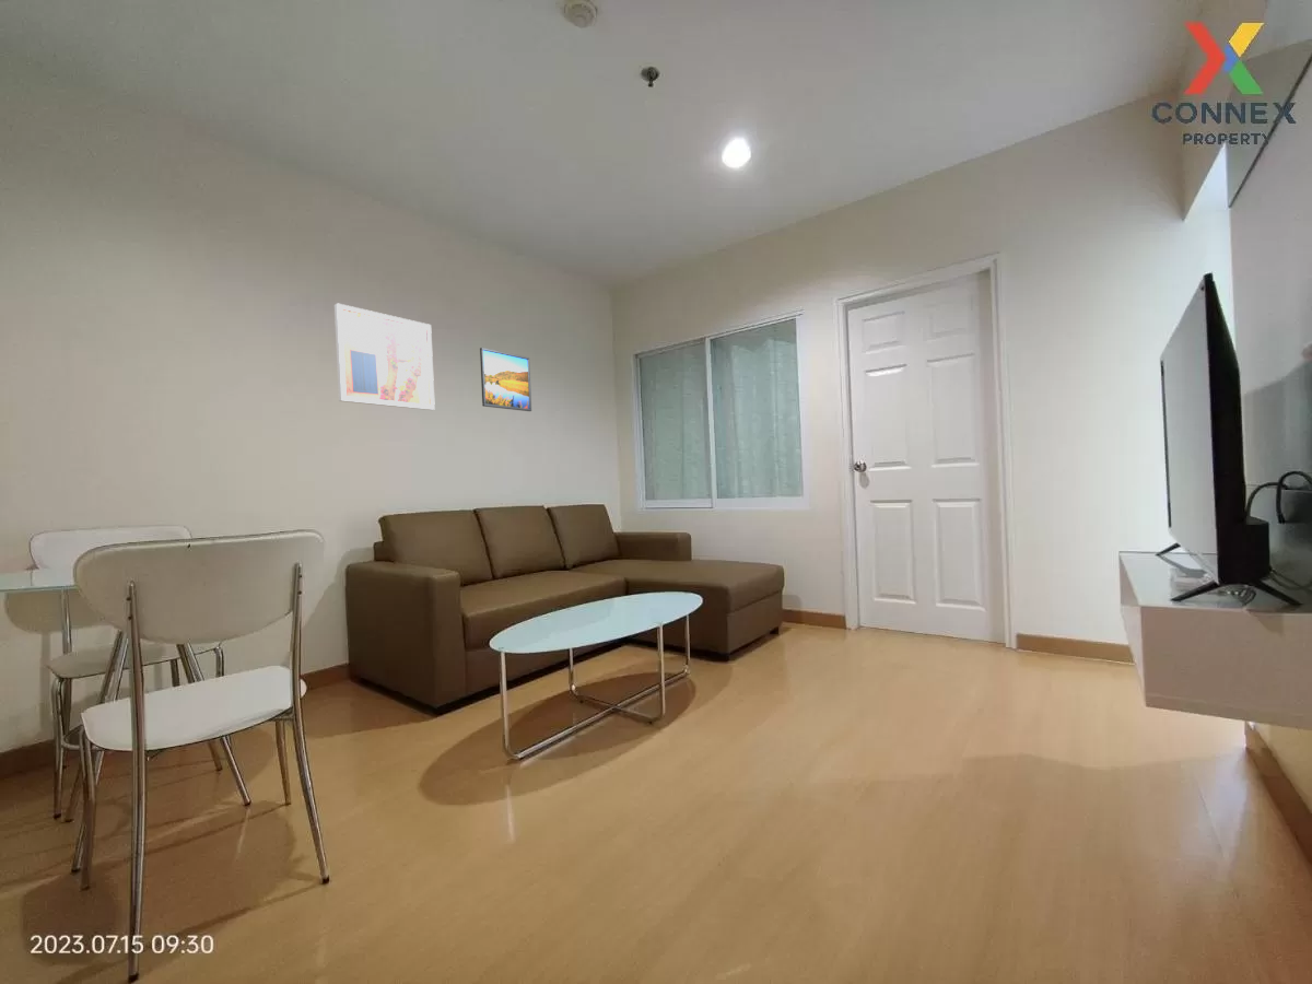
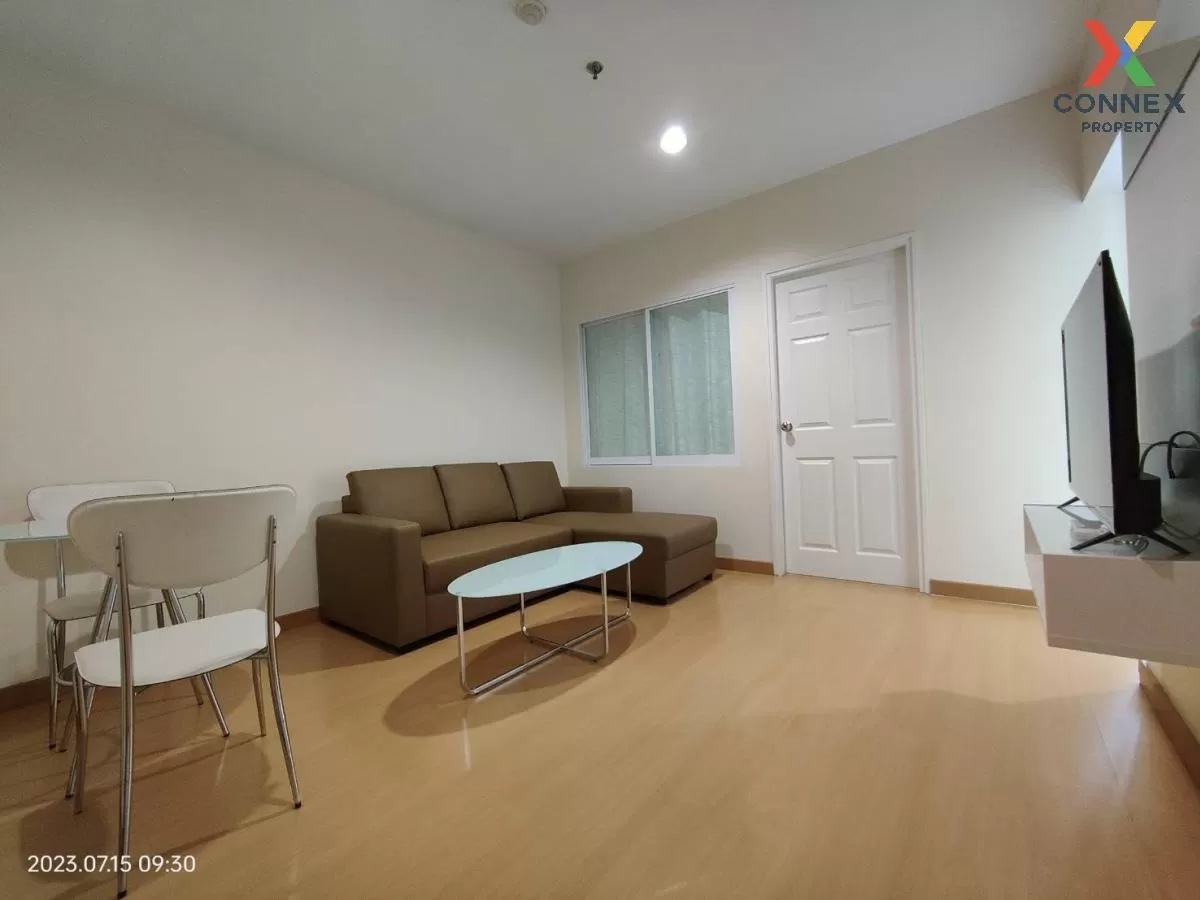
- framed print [479,347,532,412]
- wall art [333,302,436,411]
